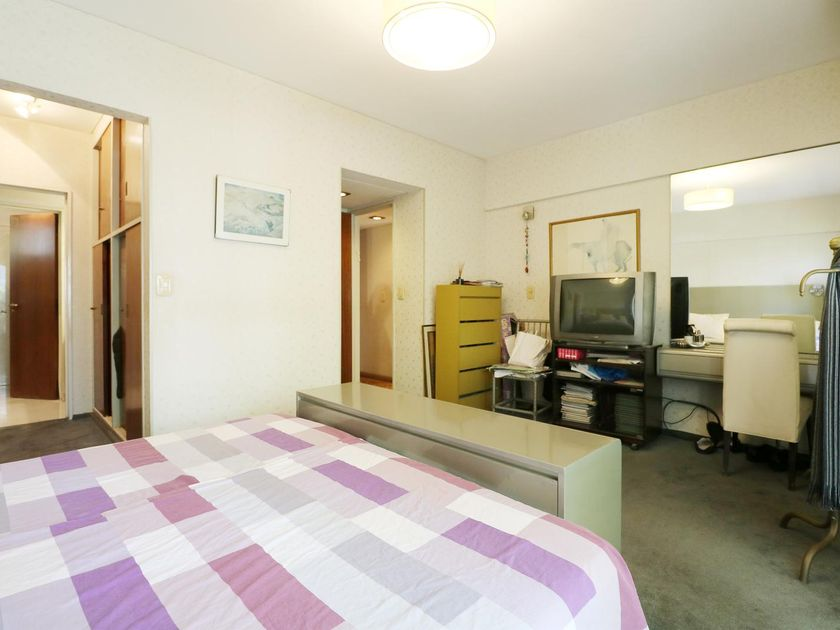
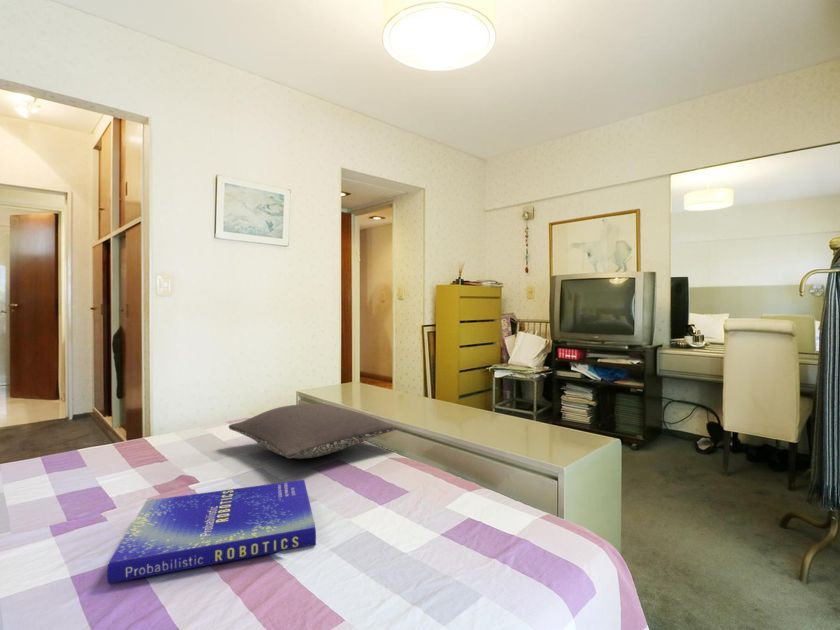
+ pillow [228,402,398,460]
+ book [106,479,317,585]
